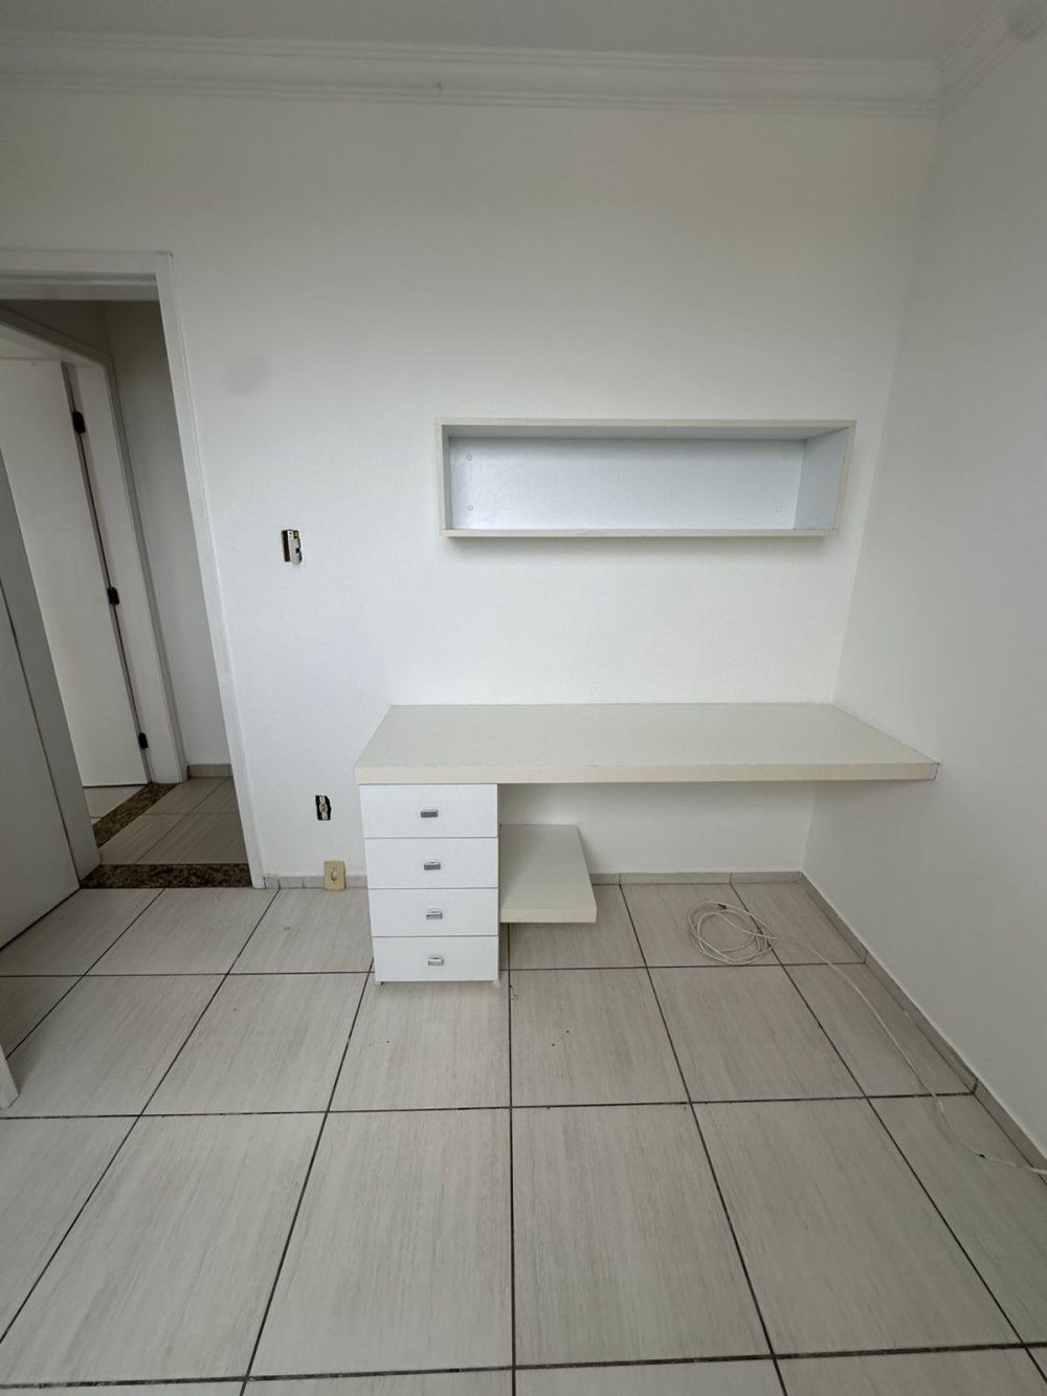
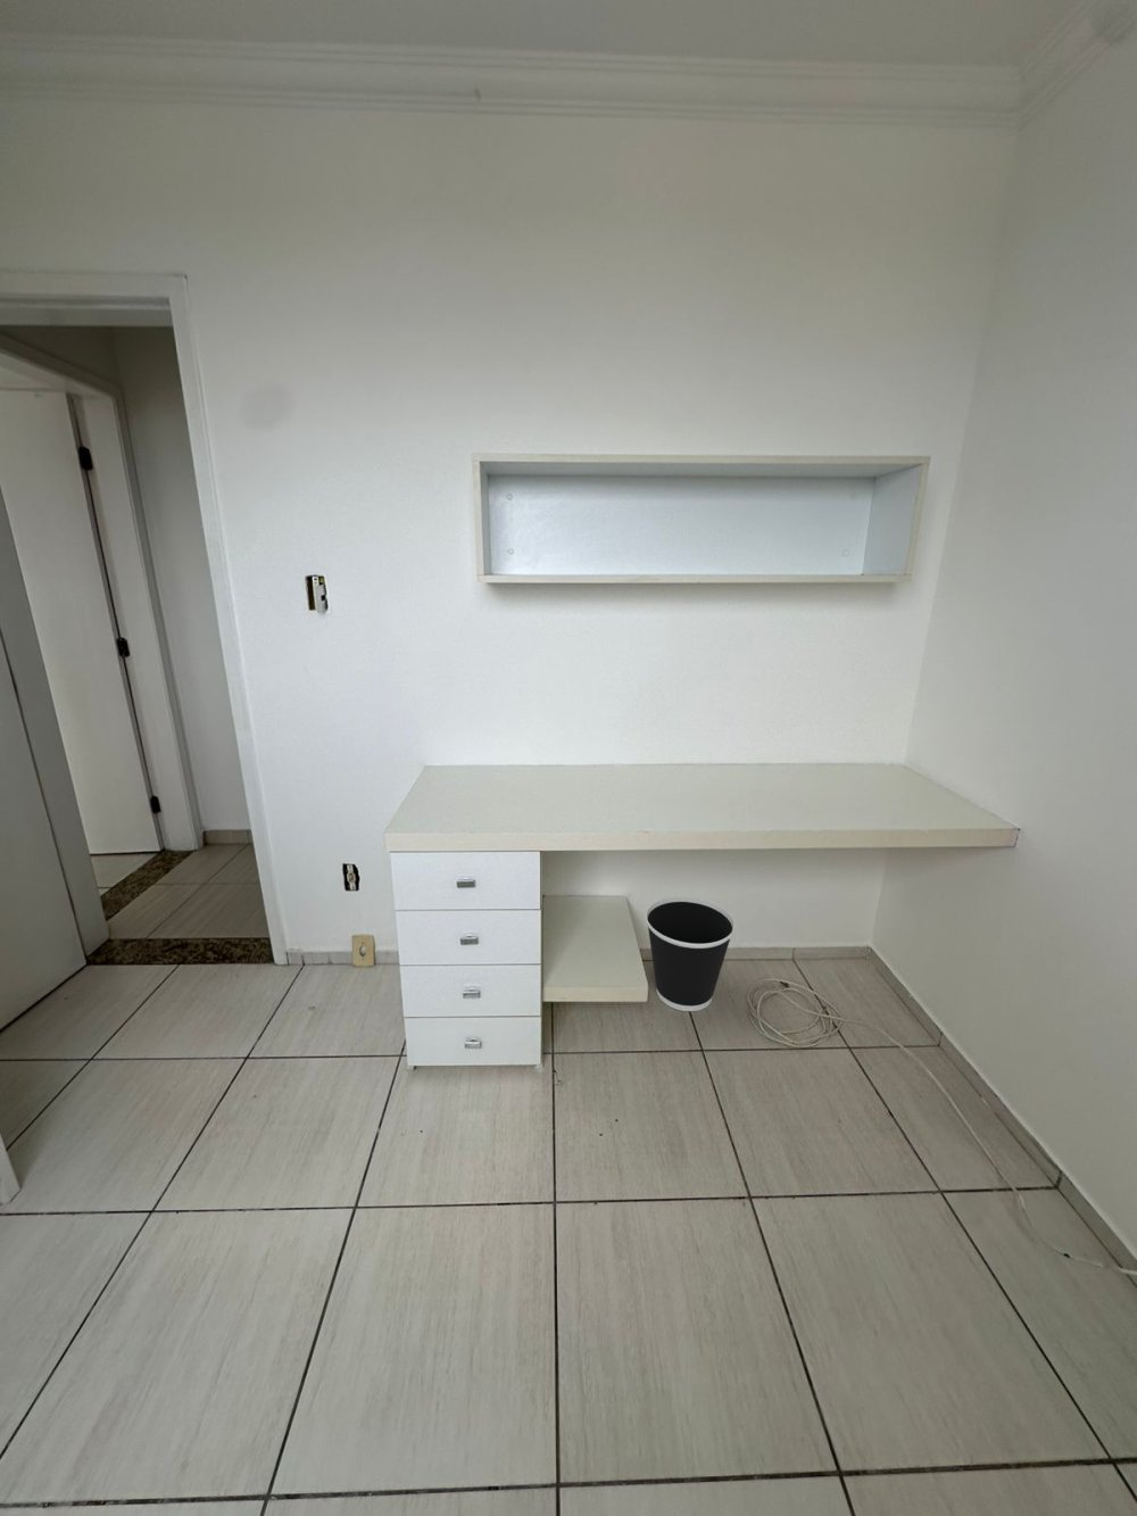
+ wastebasket [644,895,737,1012]
